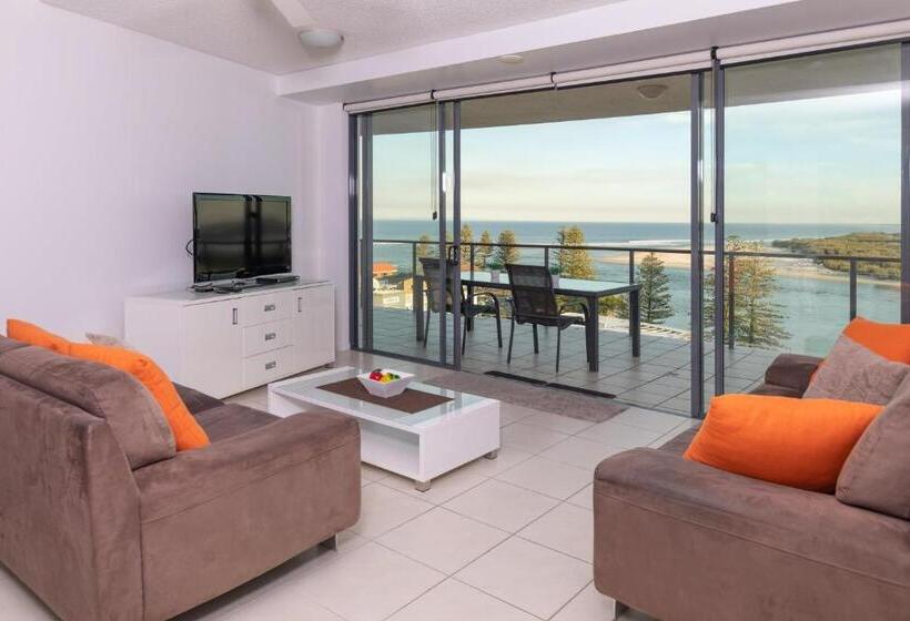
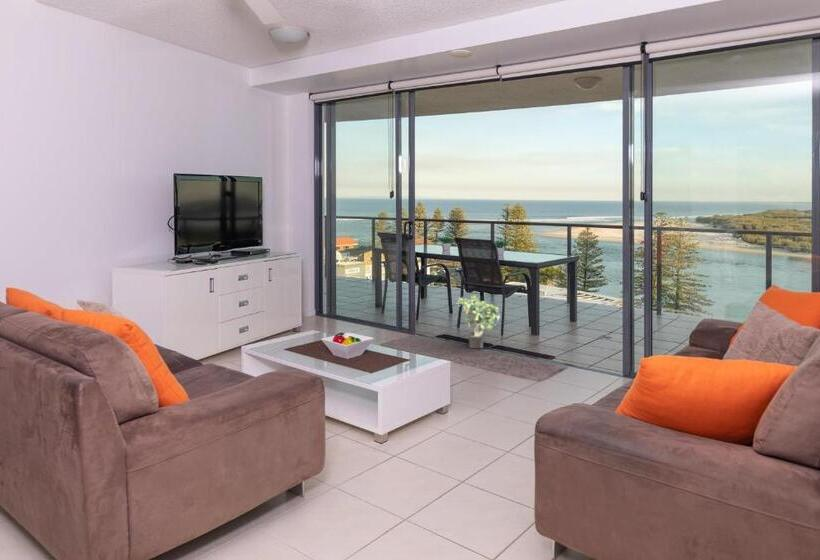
+ potted plant [456,295,501,350]
